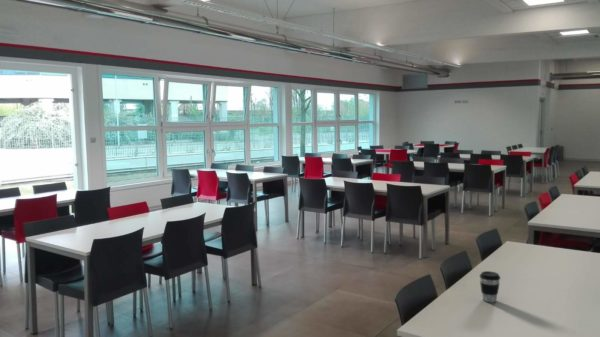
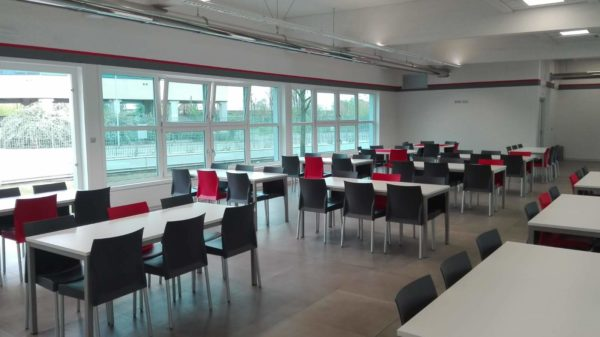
- coffee cup [479,270,501,303]
